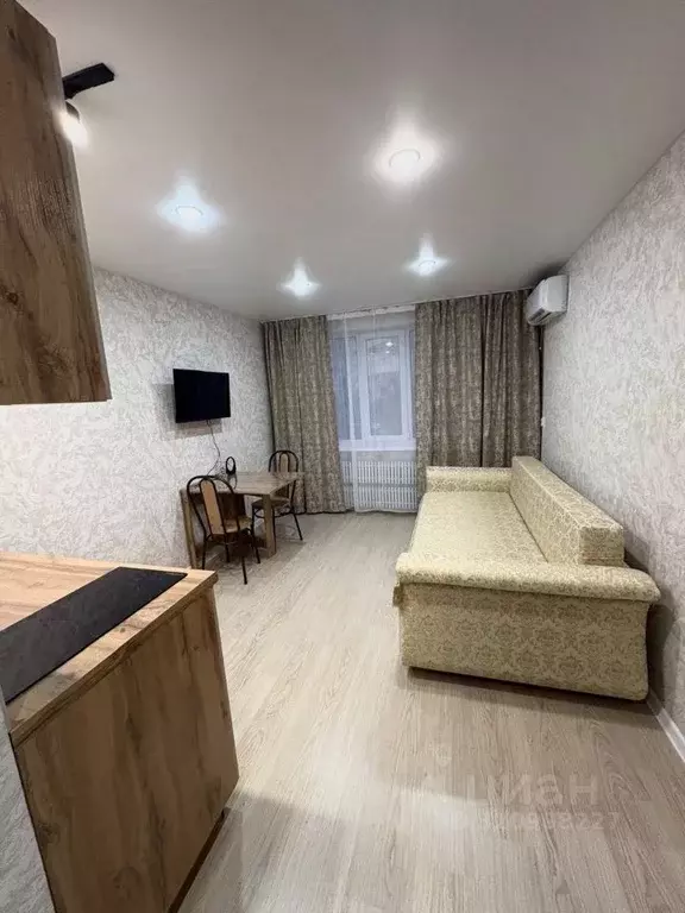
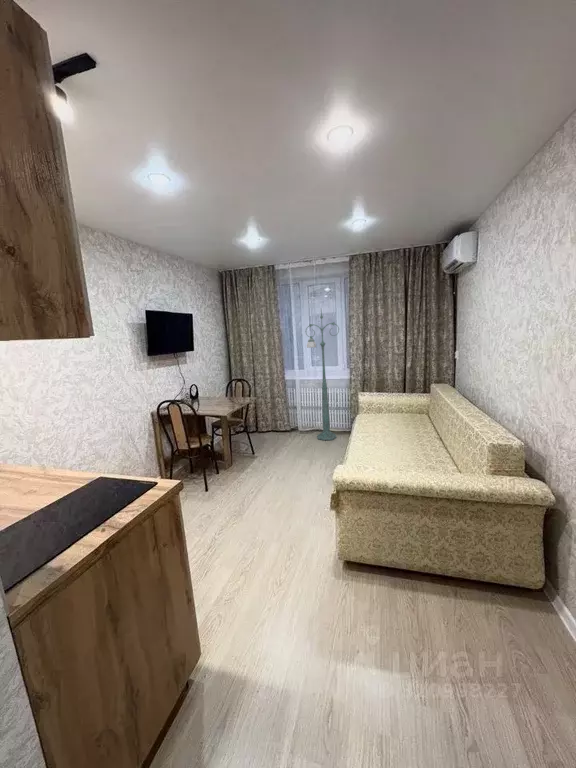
+ floor lamp [304,309,340,441]
